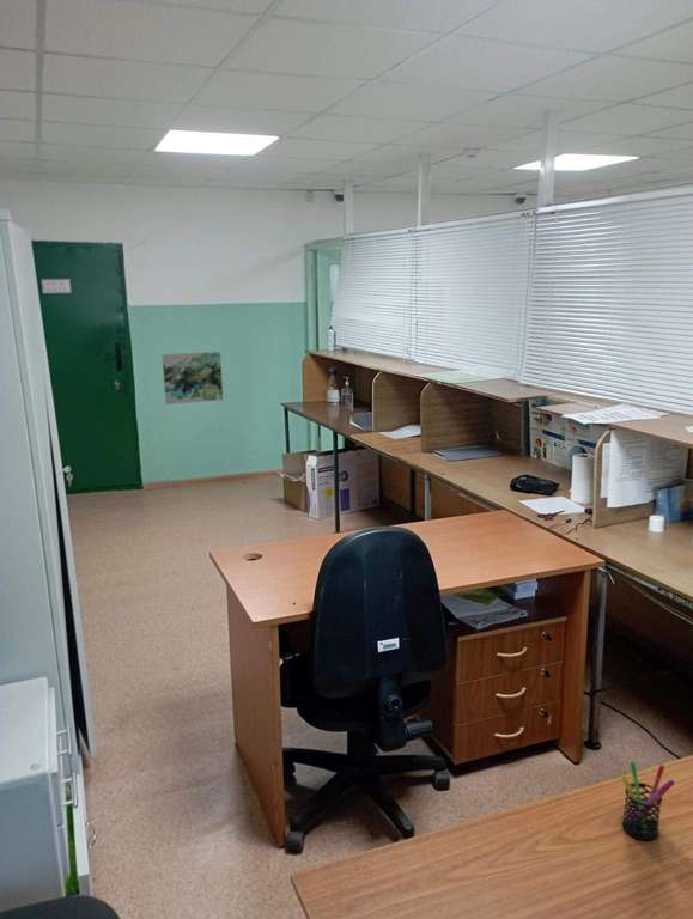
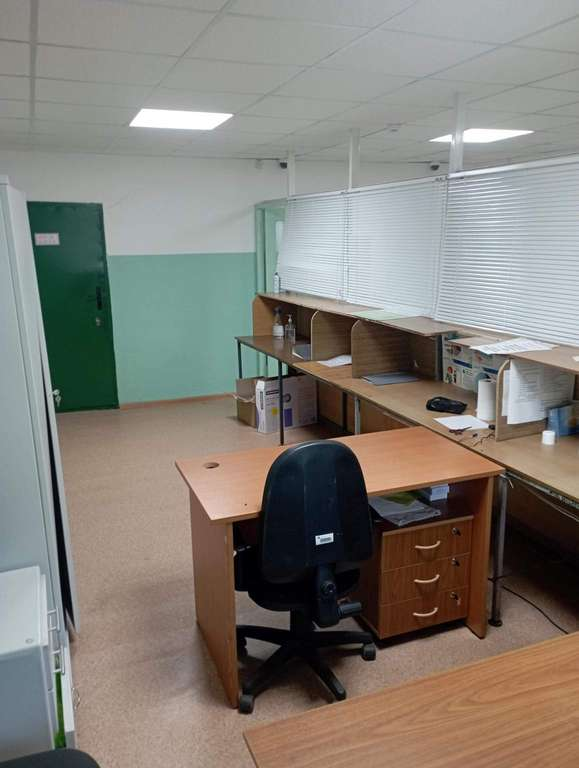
- pen holder [620,761,676,841]
- wall art [162,351,224,406]
